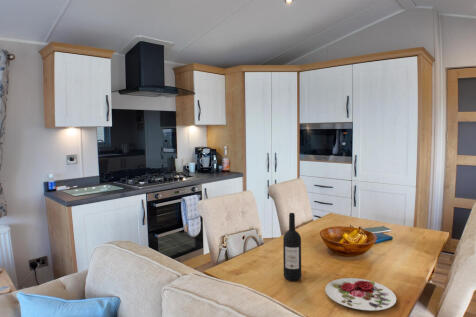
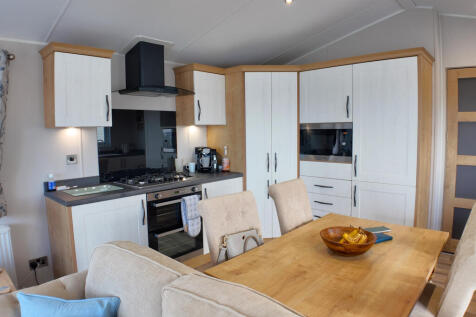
- plate [324,277,397,312]
- wine bottle [282,212,302,282]
